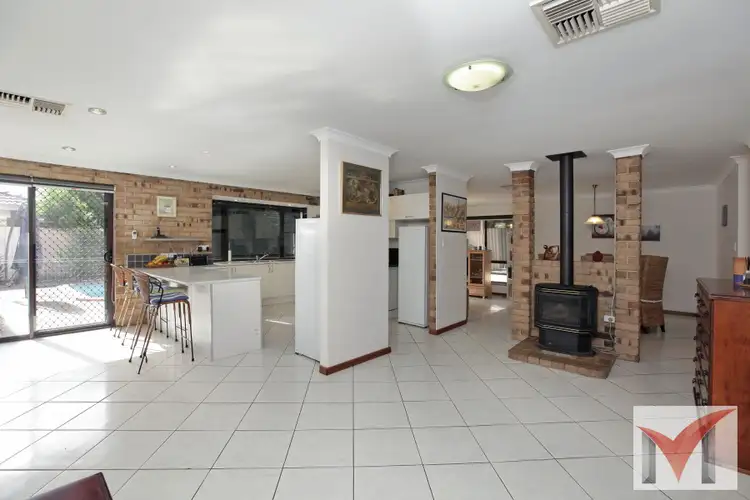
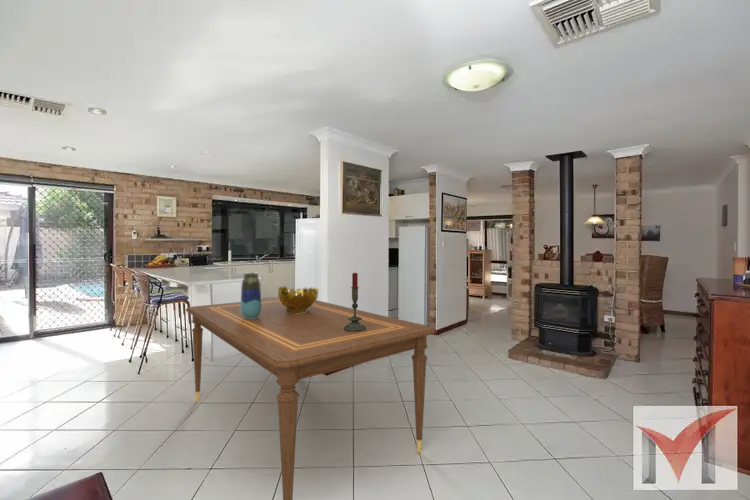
+ candle [343,272,366,332]
+ decorative bowl [277,285,319,314]
+ vase [240,272,262,319]
+ dining table [185,297,435,500]
